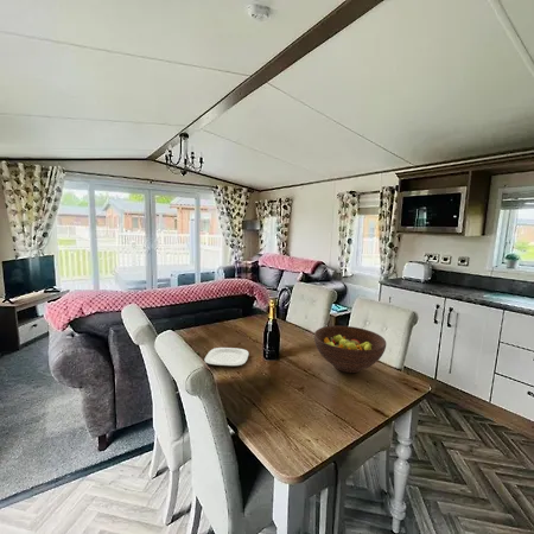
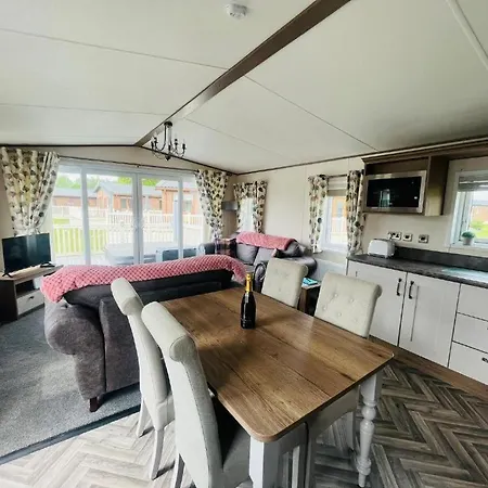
- fruit bowl [313,325,387,374]
- plate [203,347,249,368]
